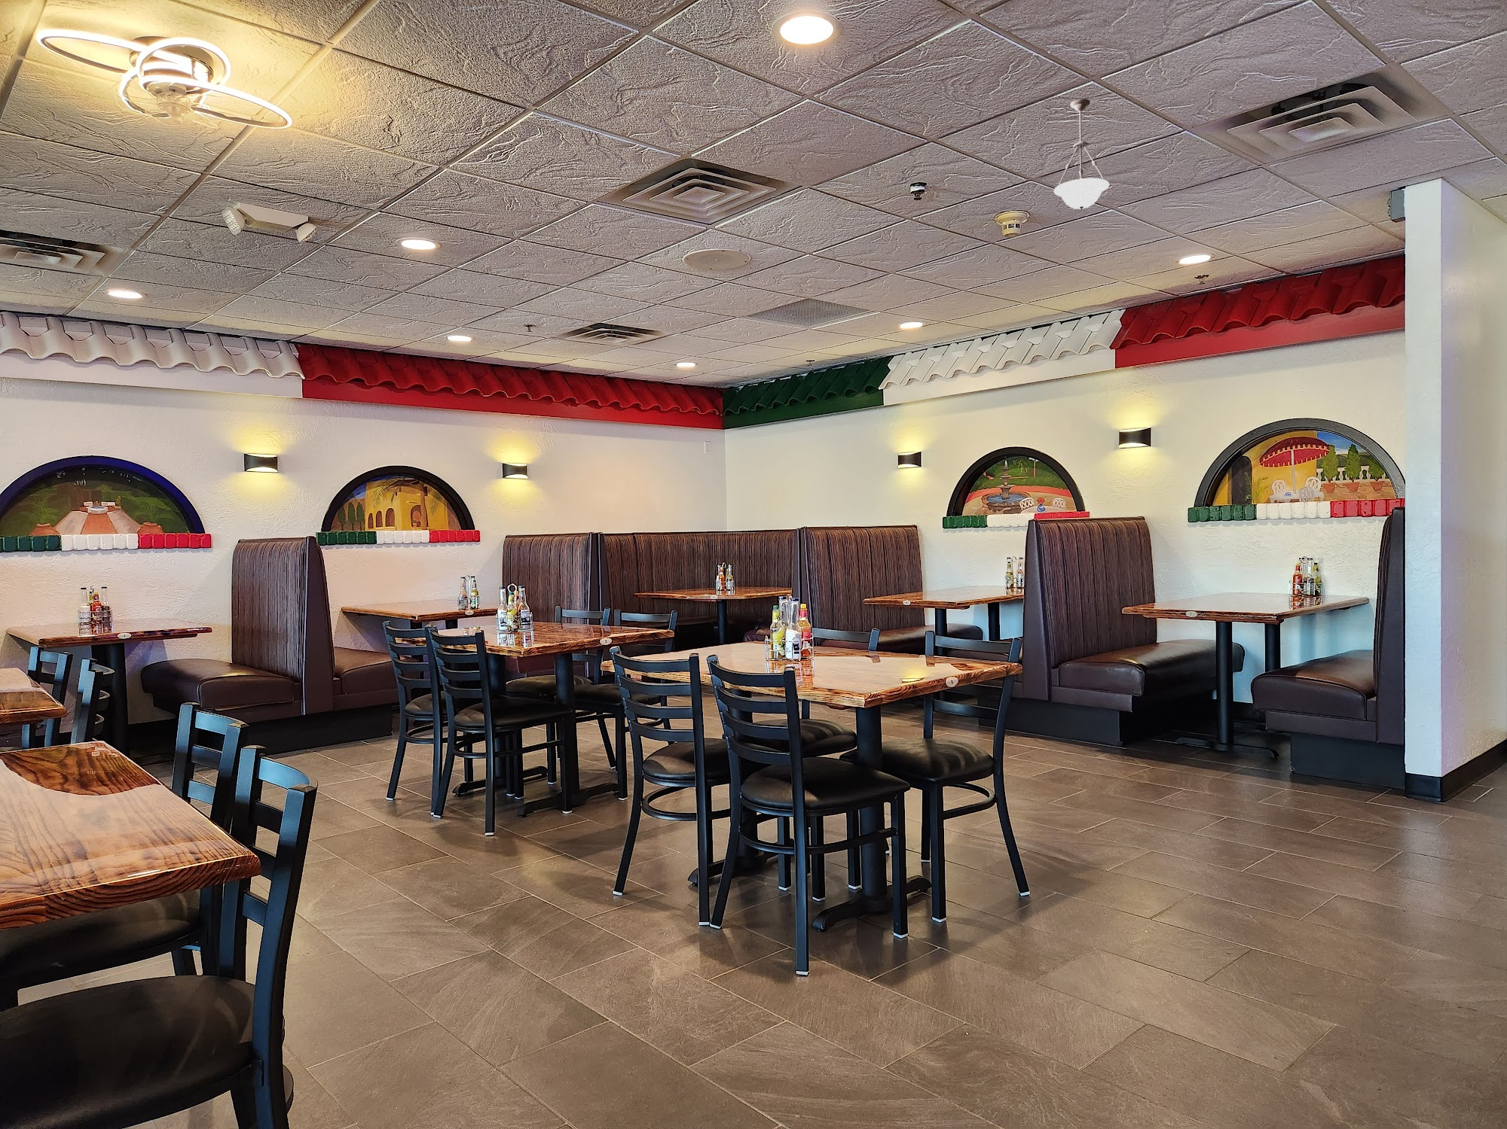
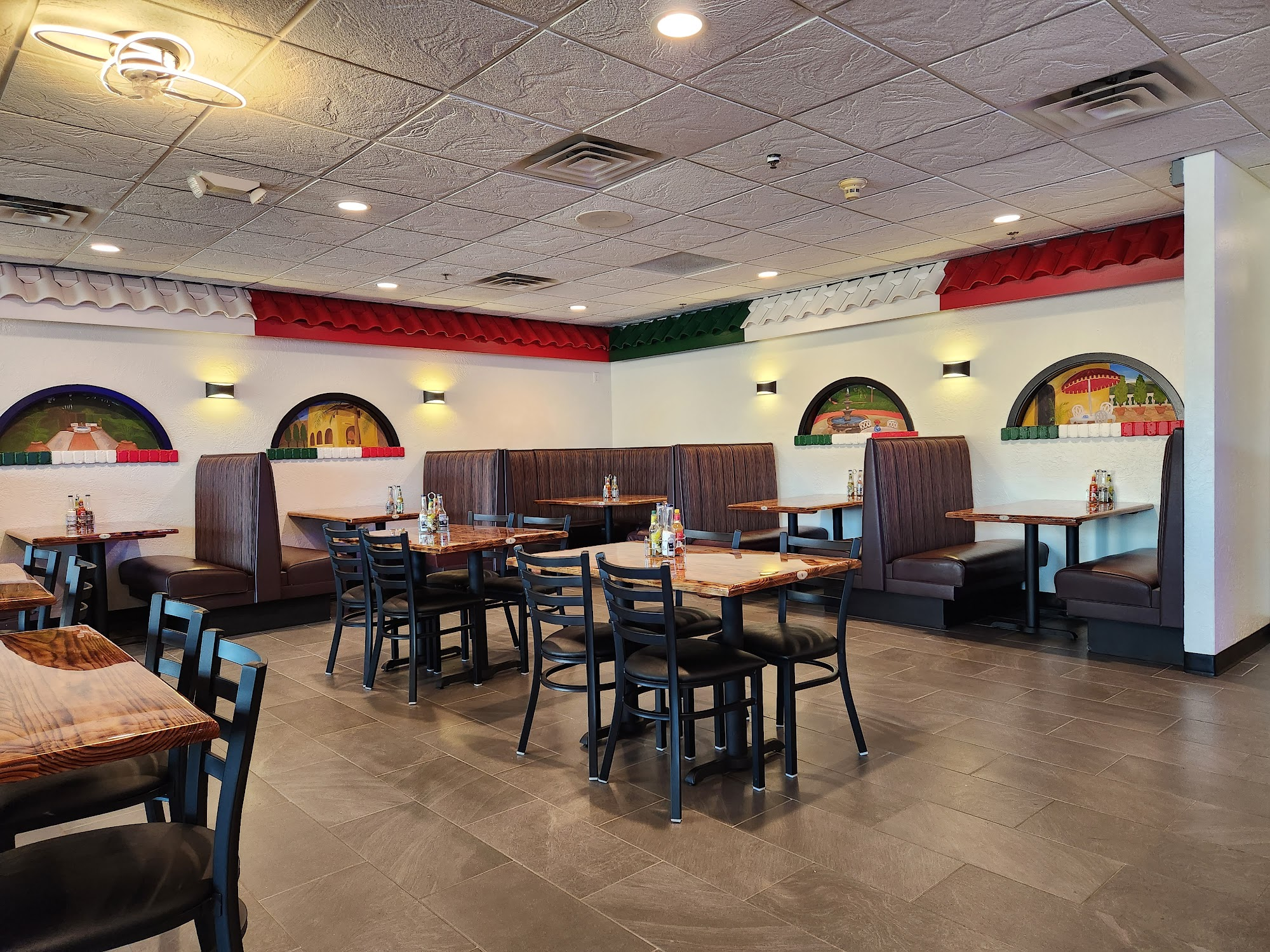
- pendant light [1054,98,1109,210]
